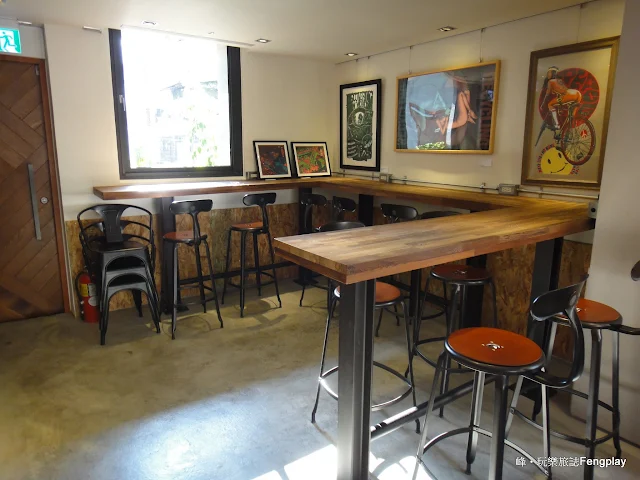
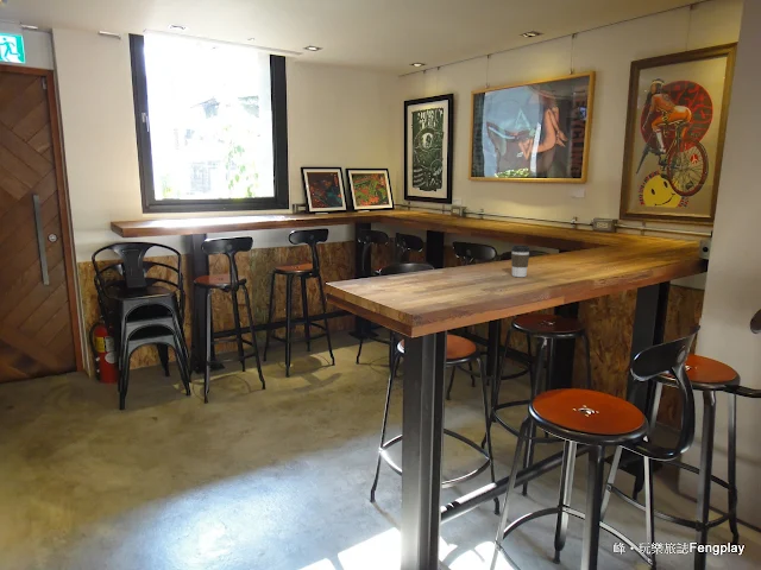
+ coffee cup [510,245,532,278]
